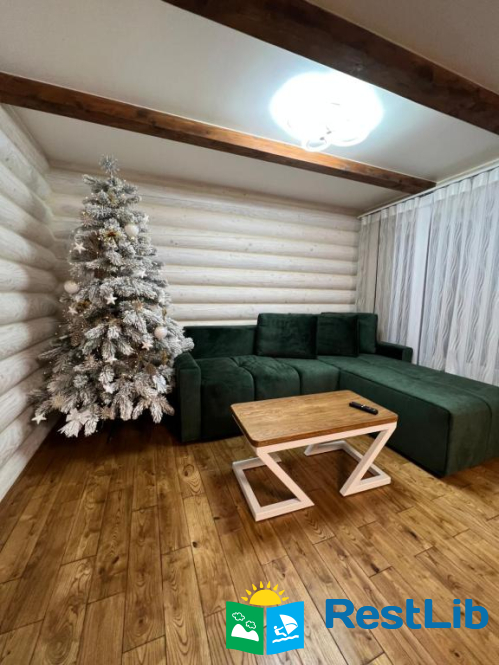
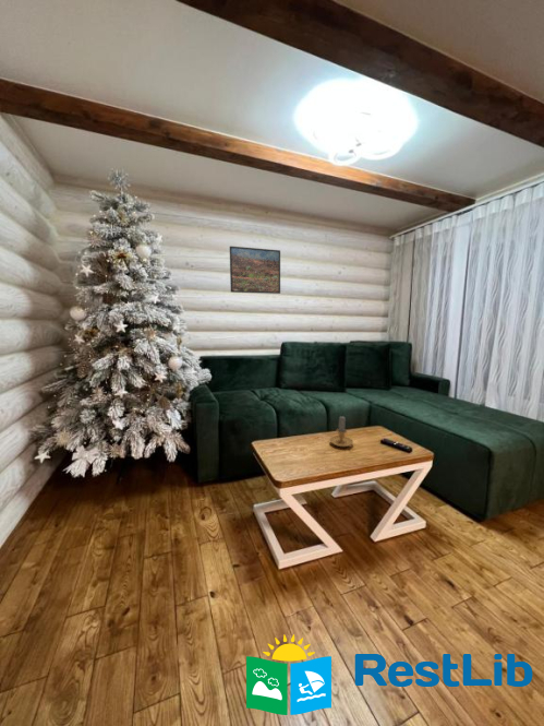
+ candle [328,416,354,448]
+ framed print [229,246,281,295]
